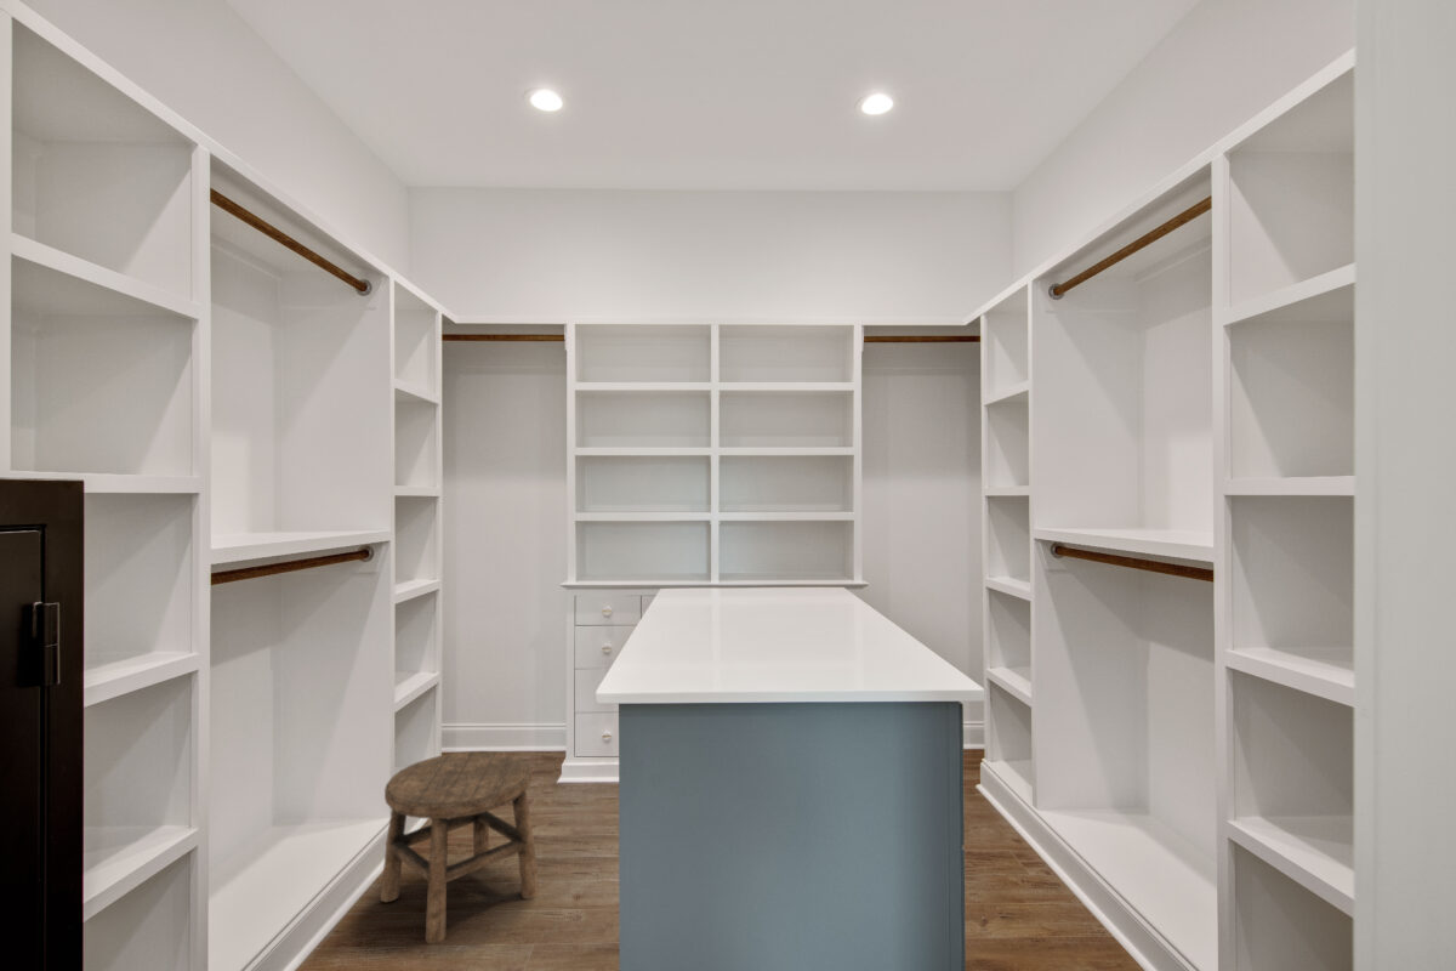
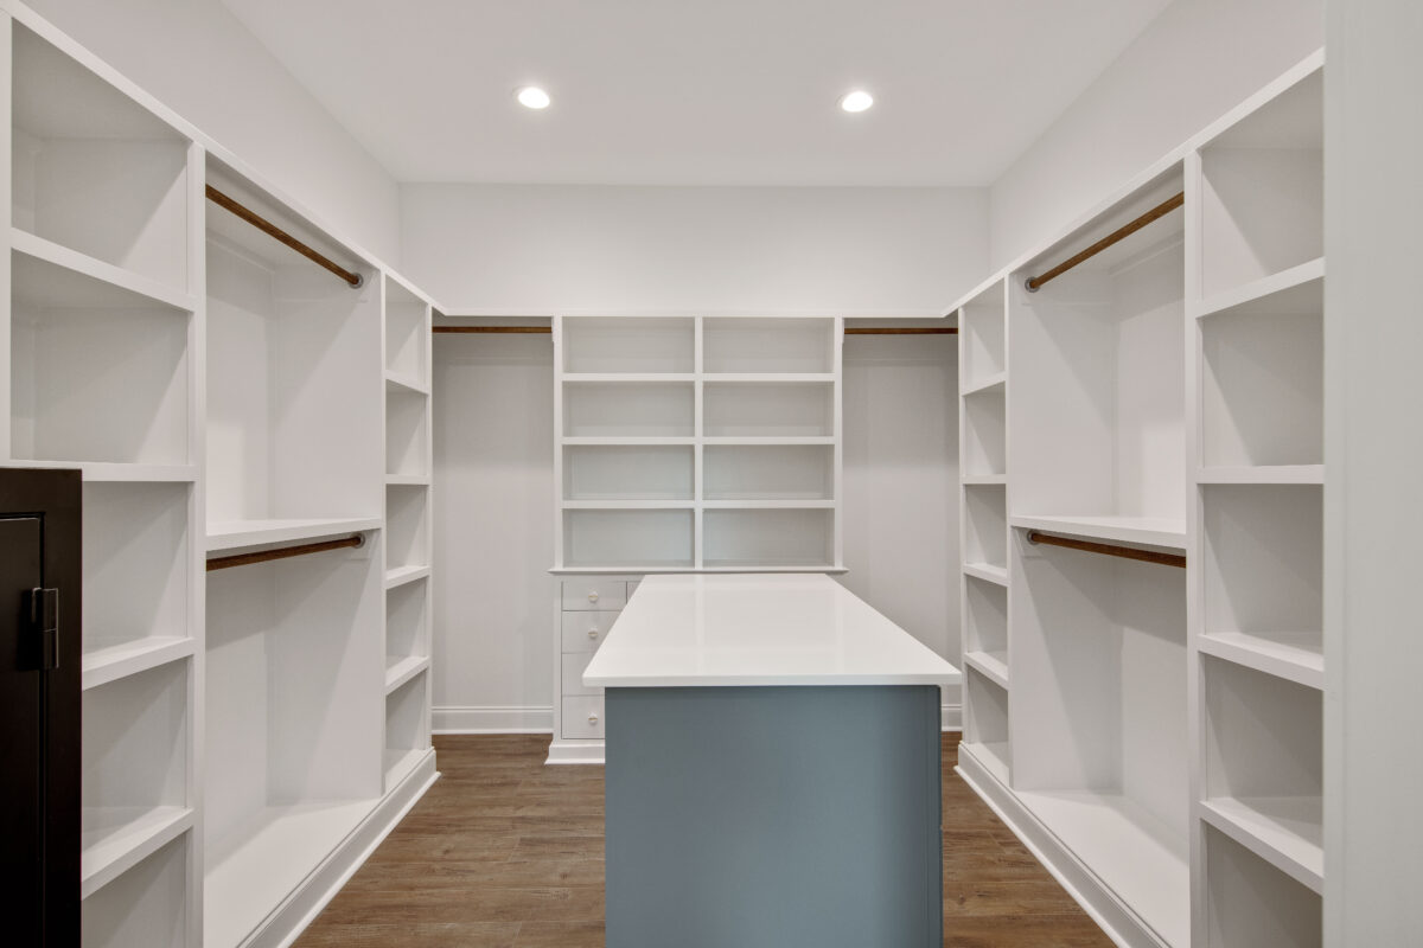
- stool [380,750,540,944]
